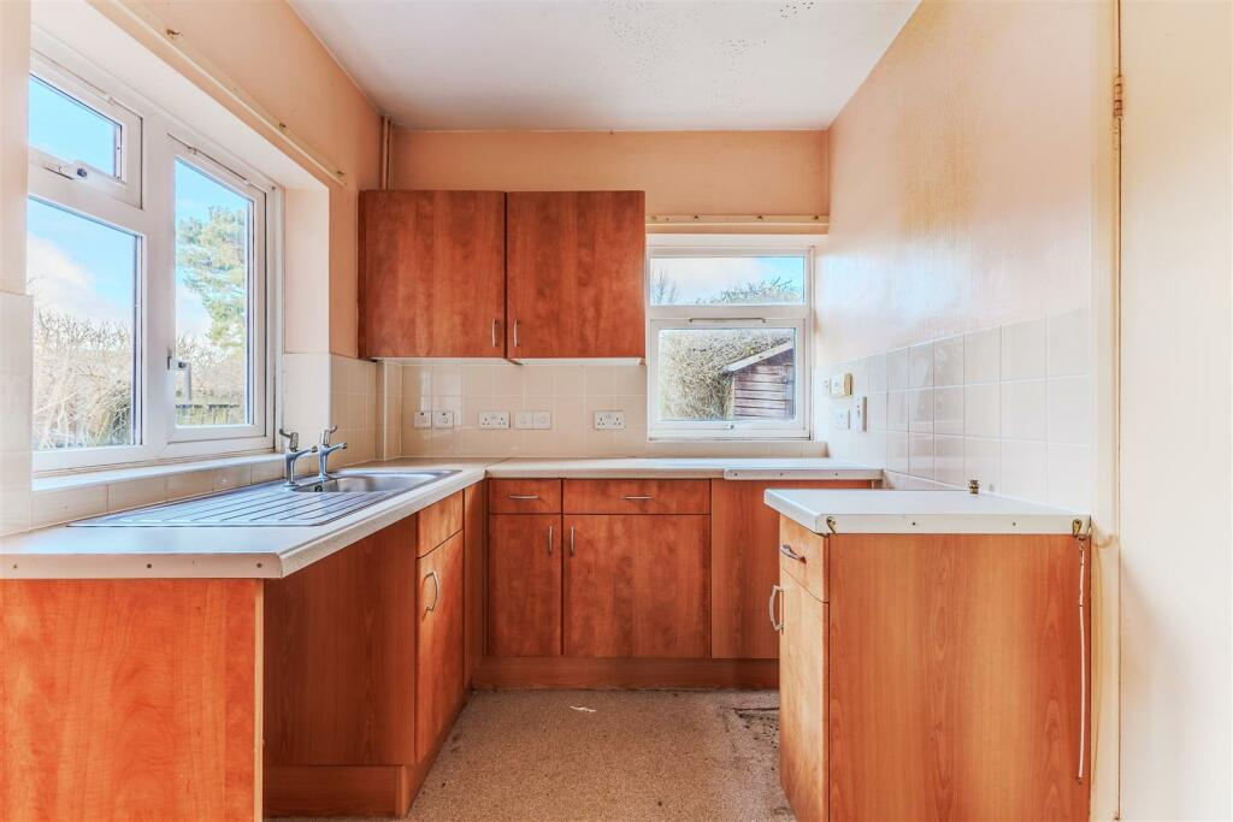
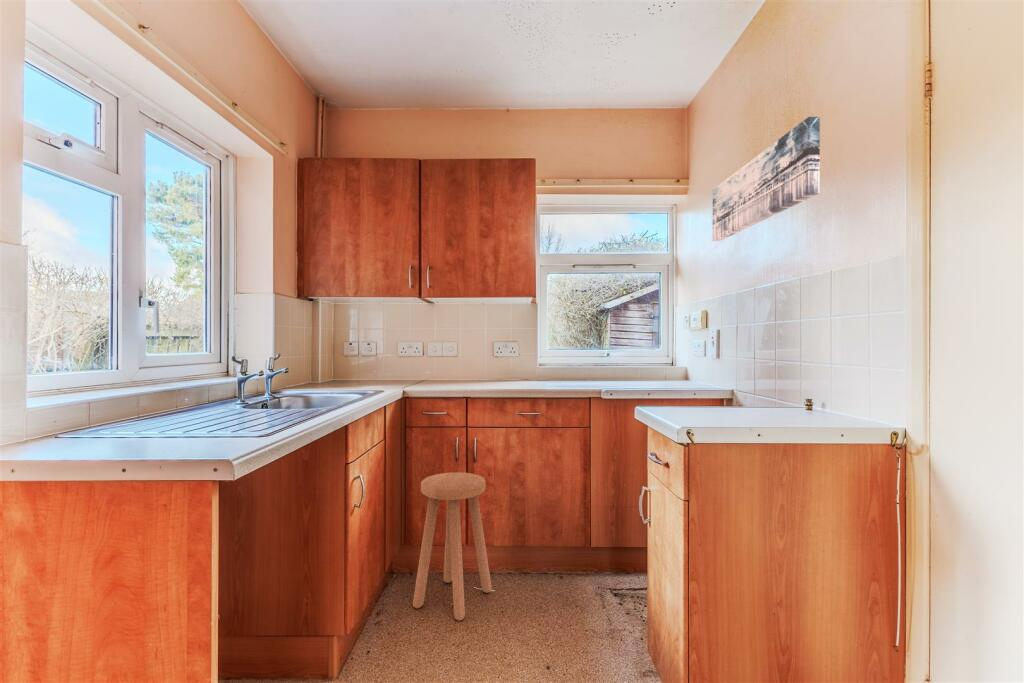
+ stool [412,472,493,621]
+ wall art [712,116,821,242]
